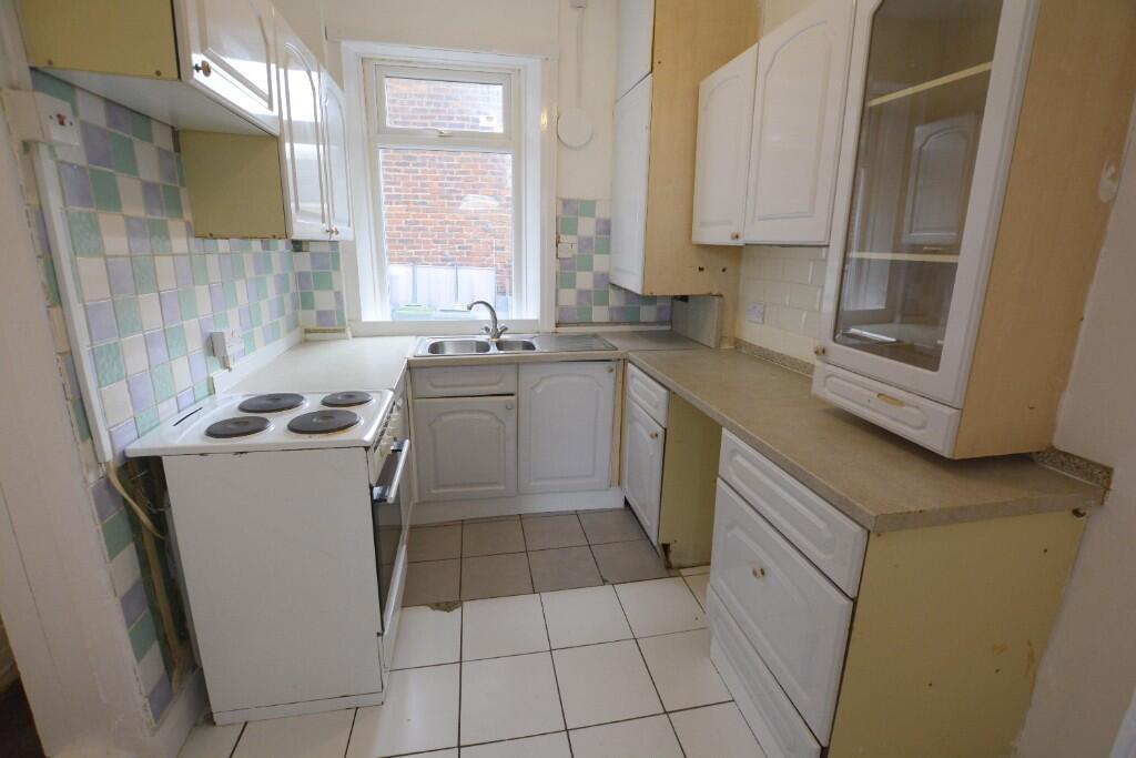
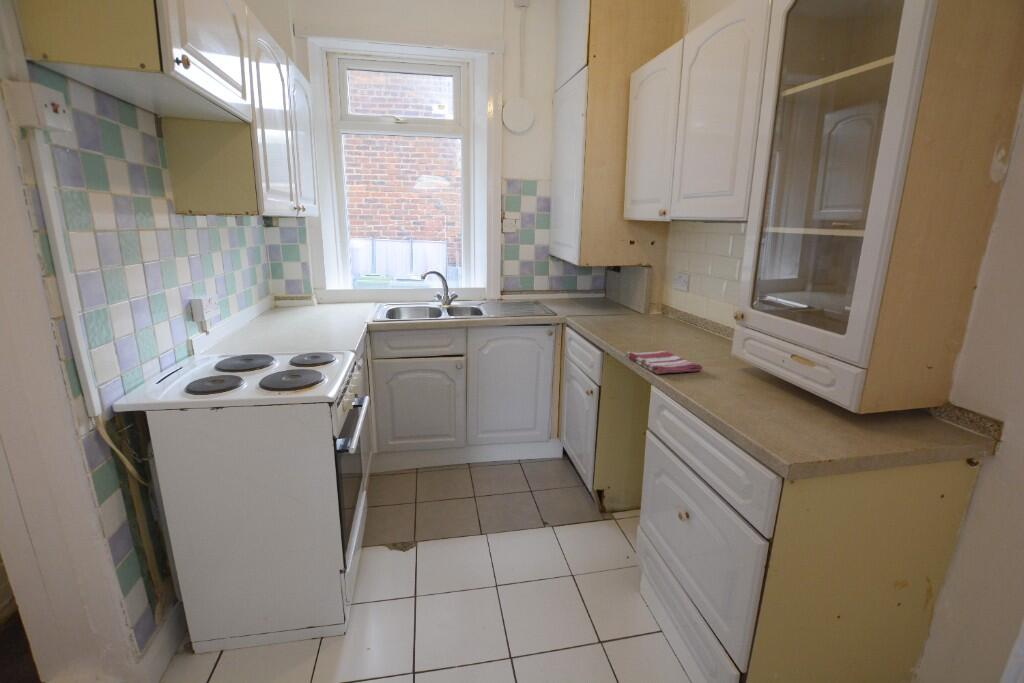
+ dish towel [625,350,704,375]
